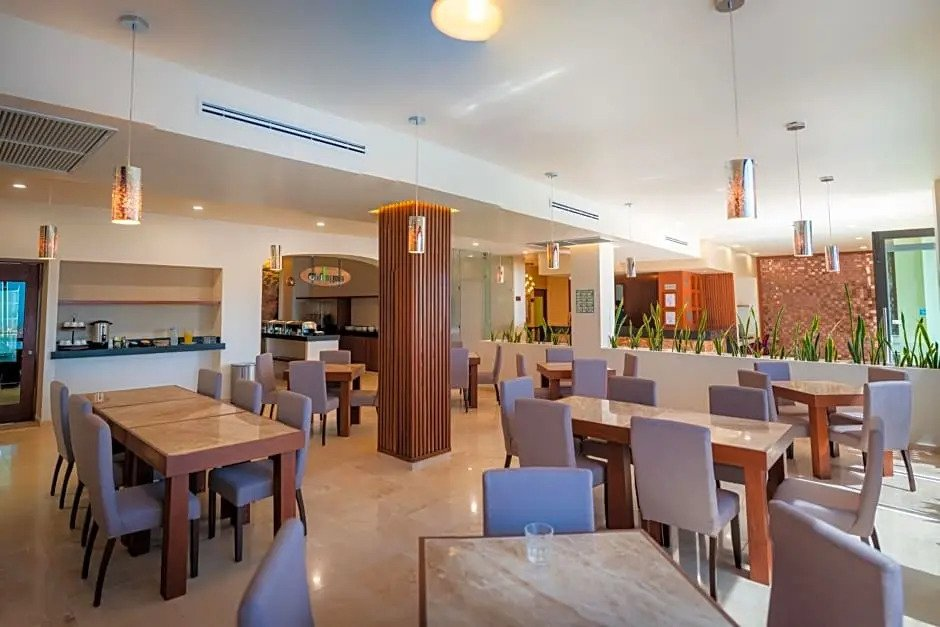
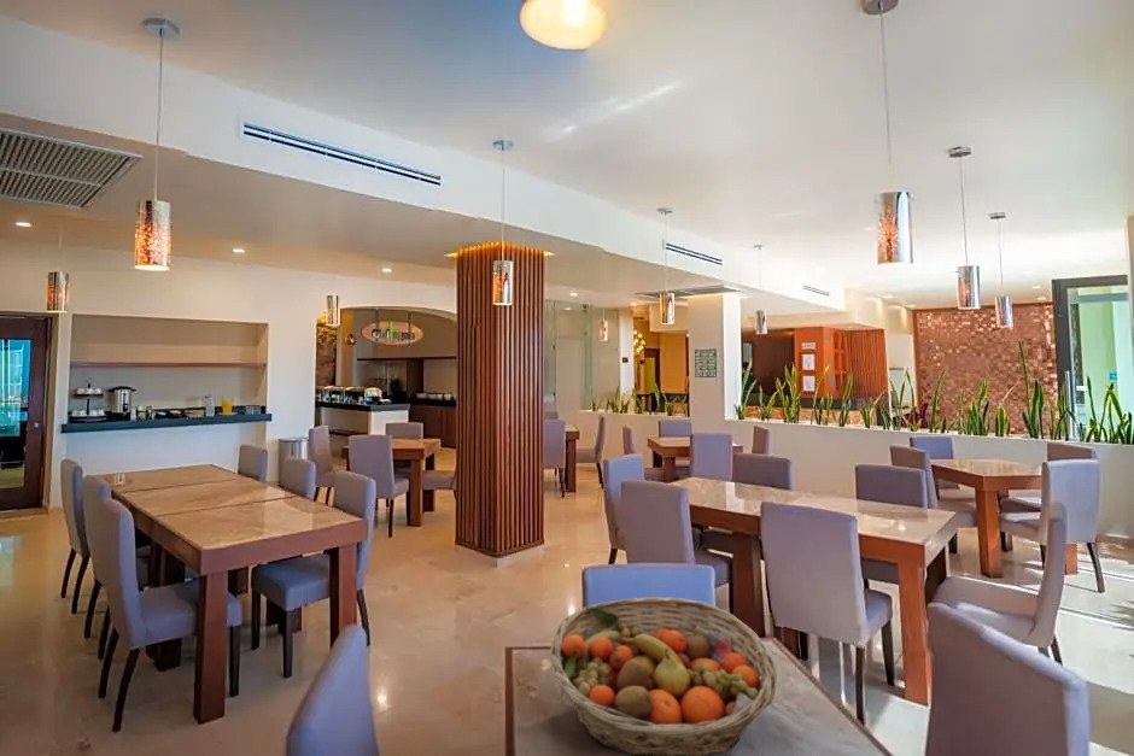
+ fruit basket [549,596,778,756]
